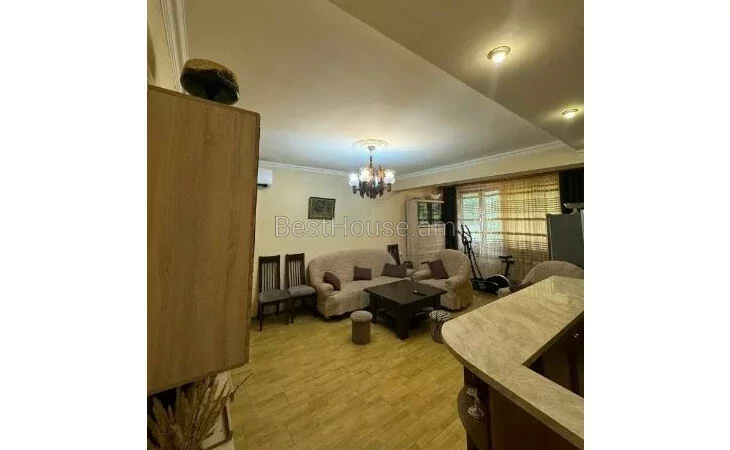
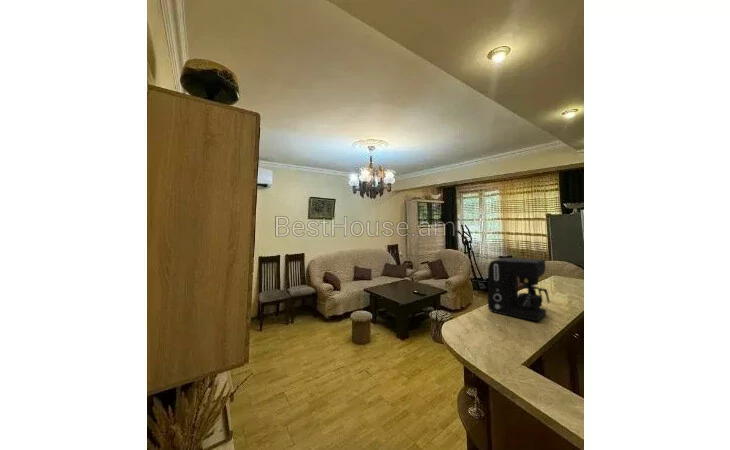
+ coffee maker [487,257,551,322]
